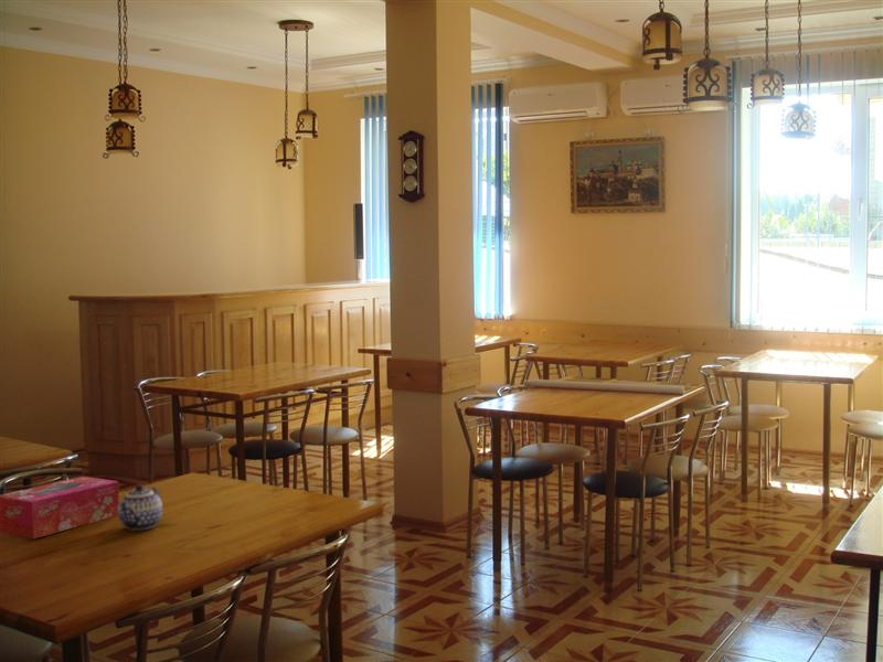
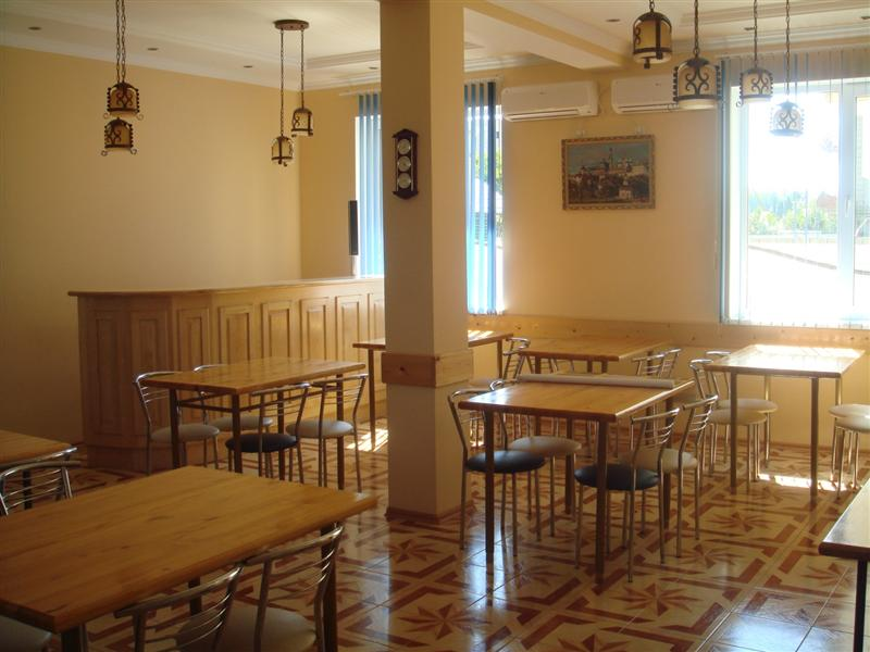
- tissue box [0,476,120,540]
- teapot [117,483,163,532]
